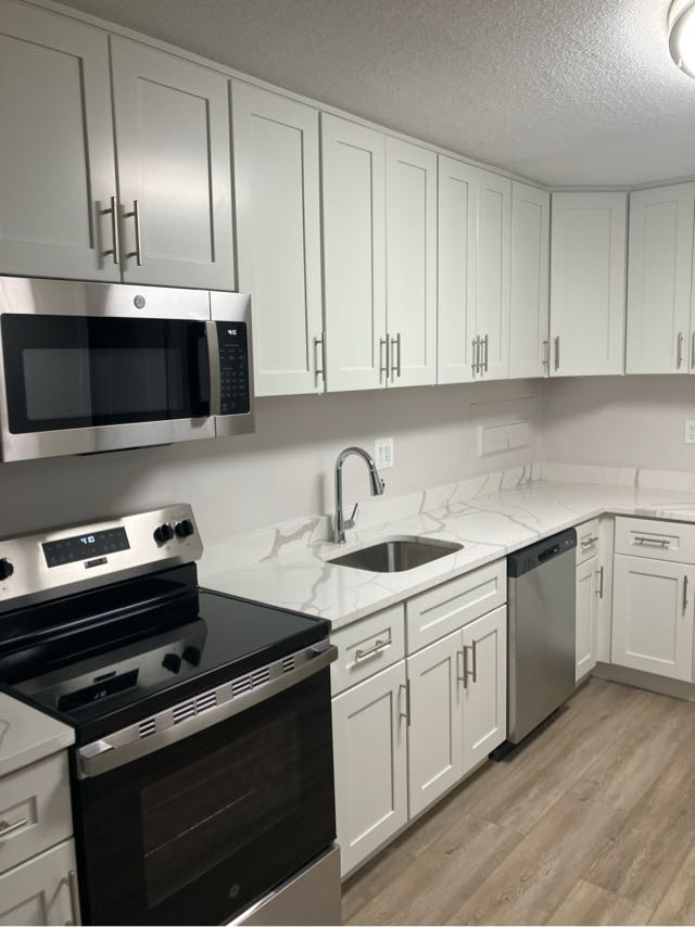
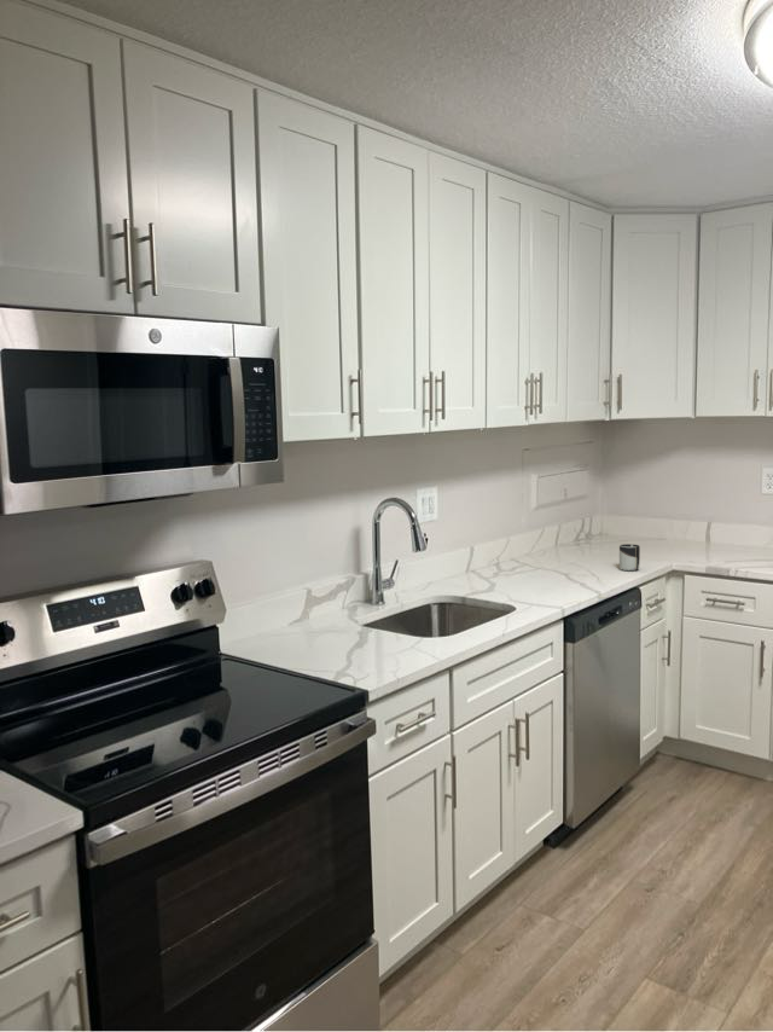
+ cup [618,543,641,572]
